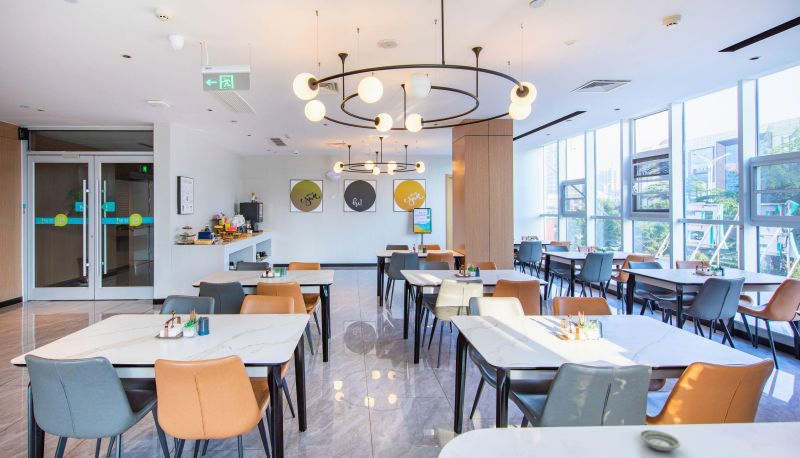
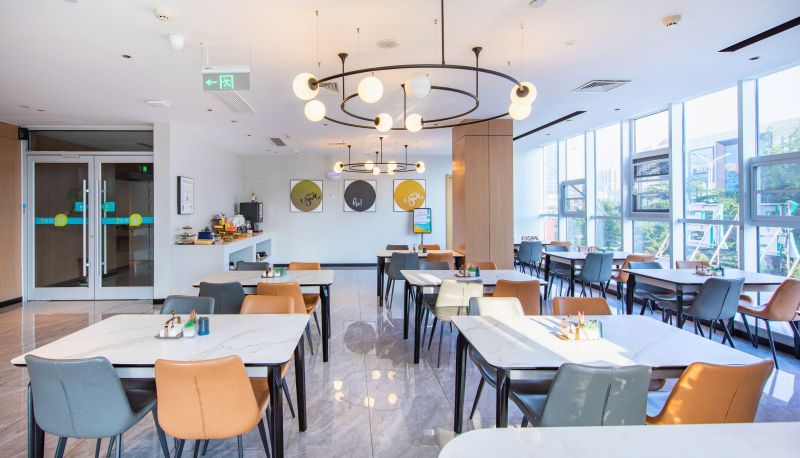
- saucer [638,429,681,452]
